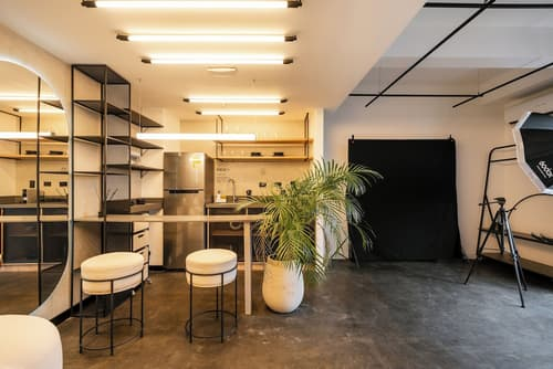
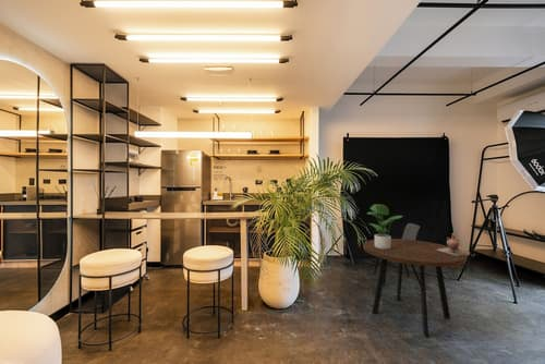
+ dining table [362,238,468,339]
+ ceramic jug [437,232,469,256]
+ potted plant [366,204,404,250]
+ dining chair [373,222,421,287]
